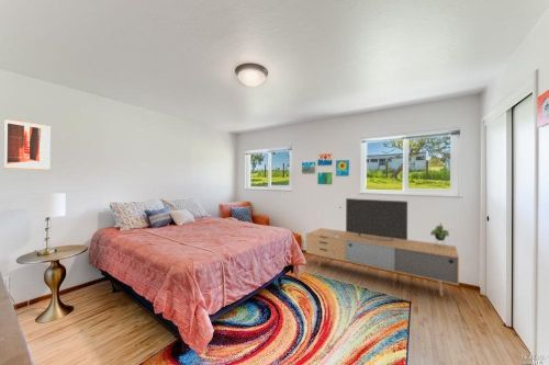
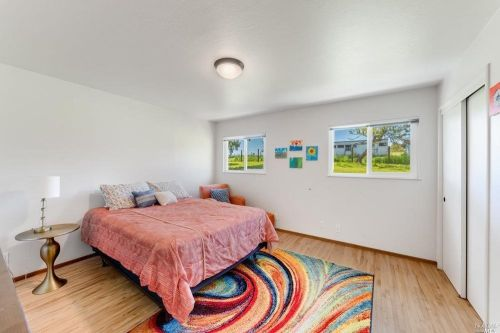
- wall art [3,117,52,171]
- media console [305,197,460,297]
